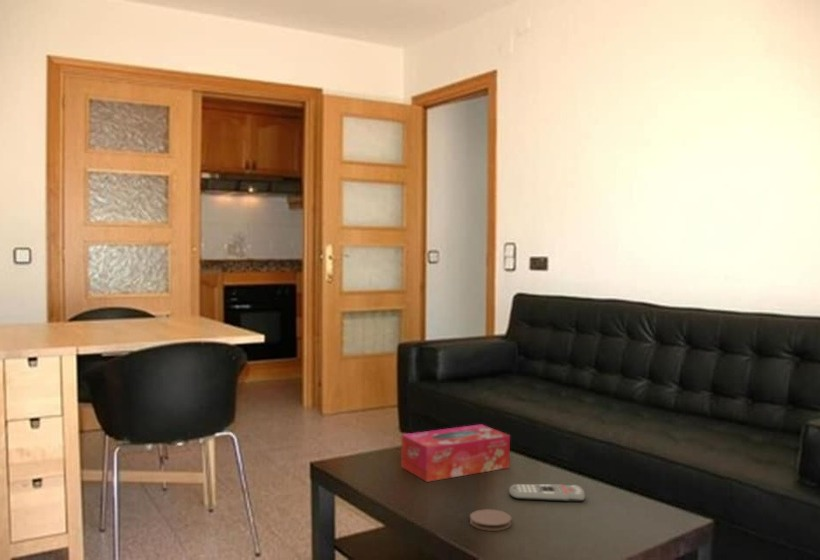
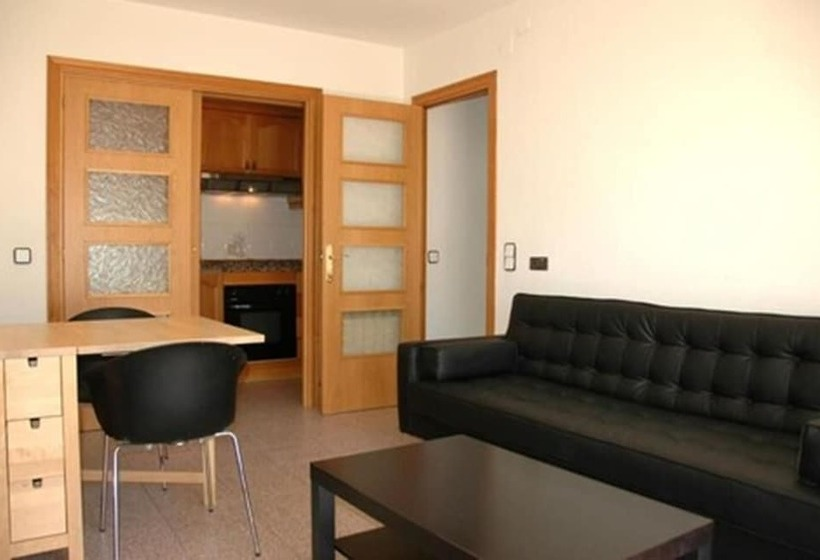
- remote control [508,483,586,503]
- coaster [469,508,512,532]
- tissue box [400,423,511,483]
